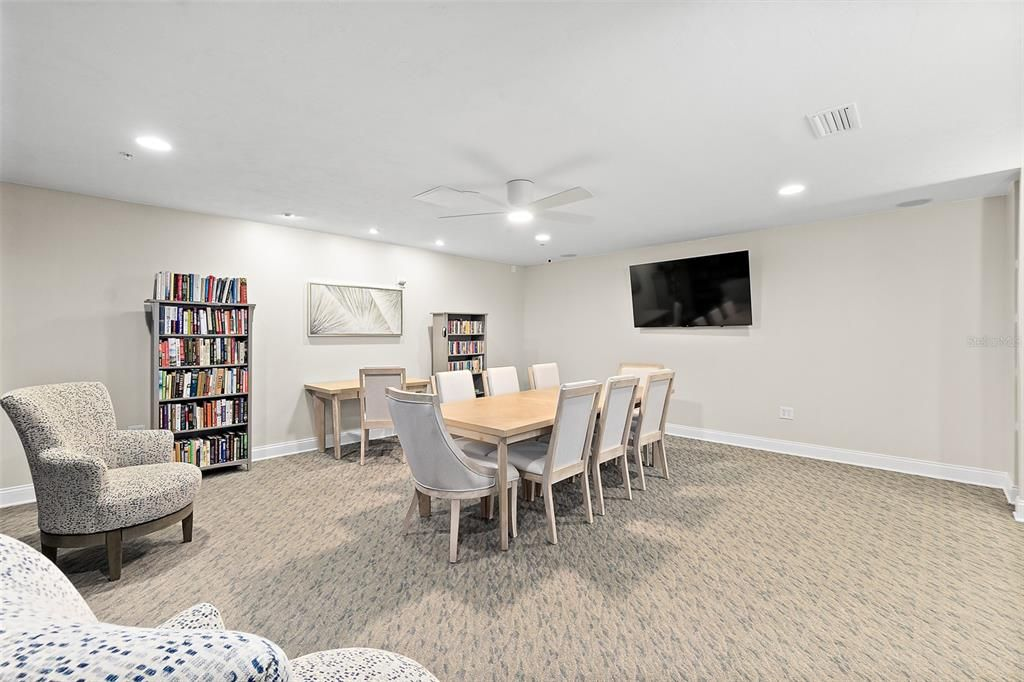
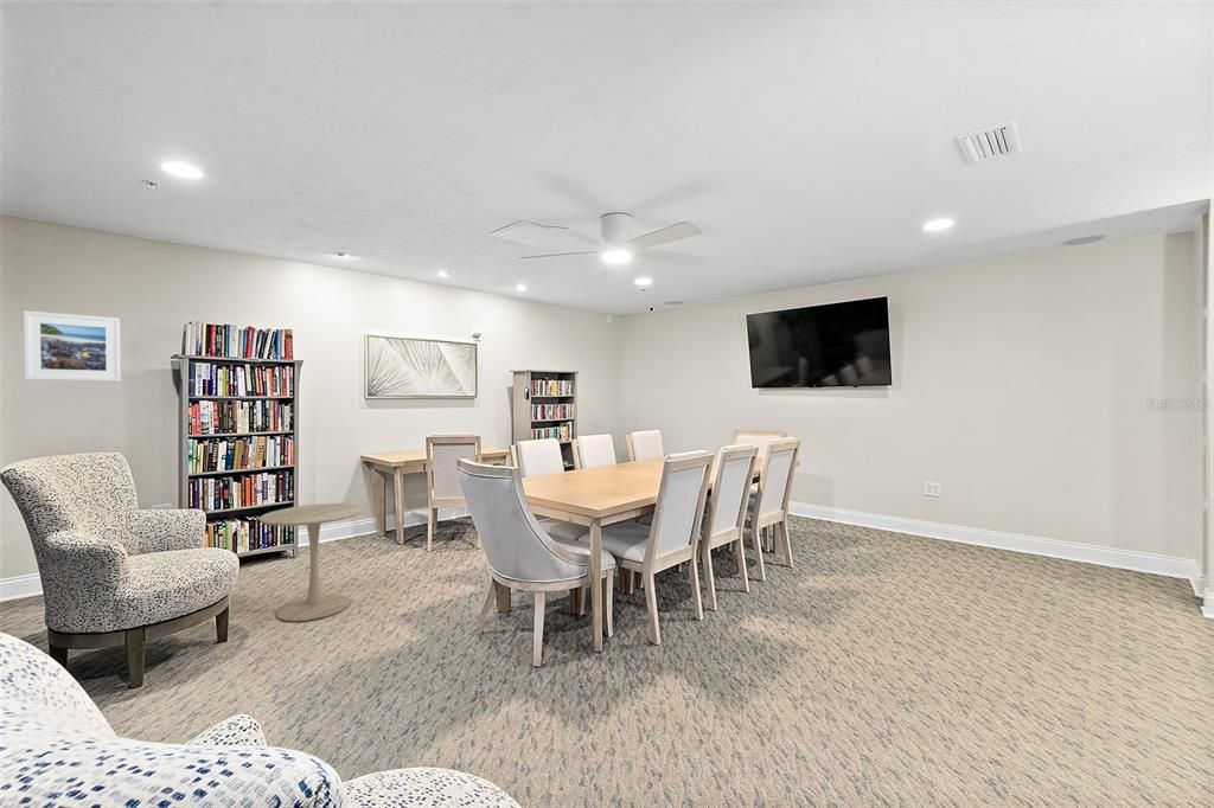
+ side table [258,502,365,623]
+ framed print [23,309,122,383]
